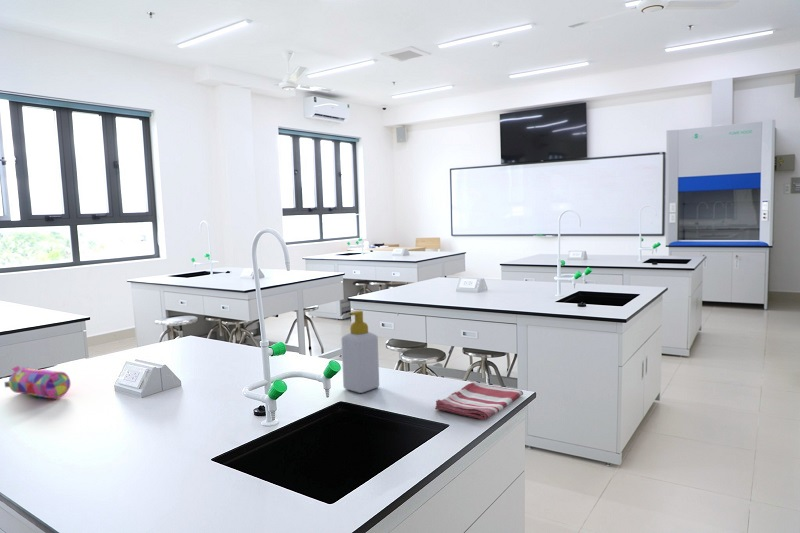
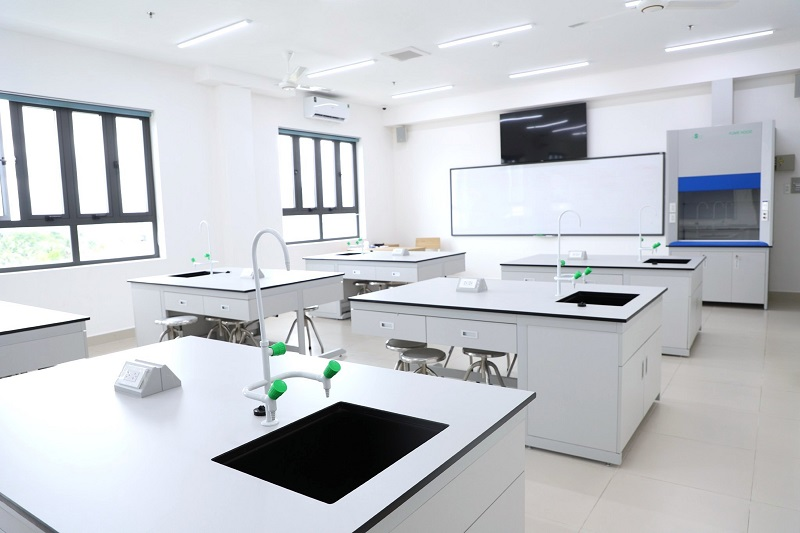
- dish towel [434,381,524,421]
- soap bottle [341,310,380,394]
- pencil case [4,365,72,399]
